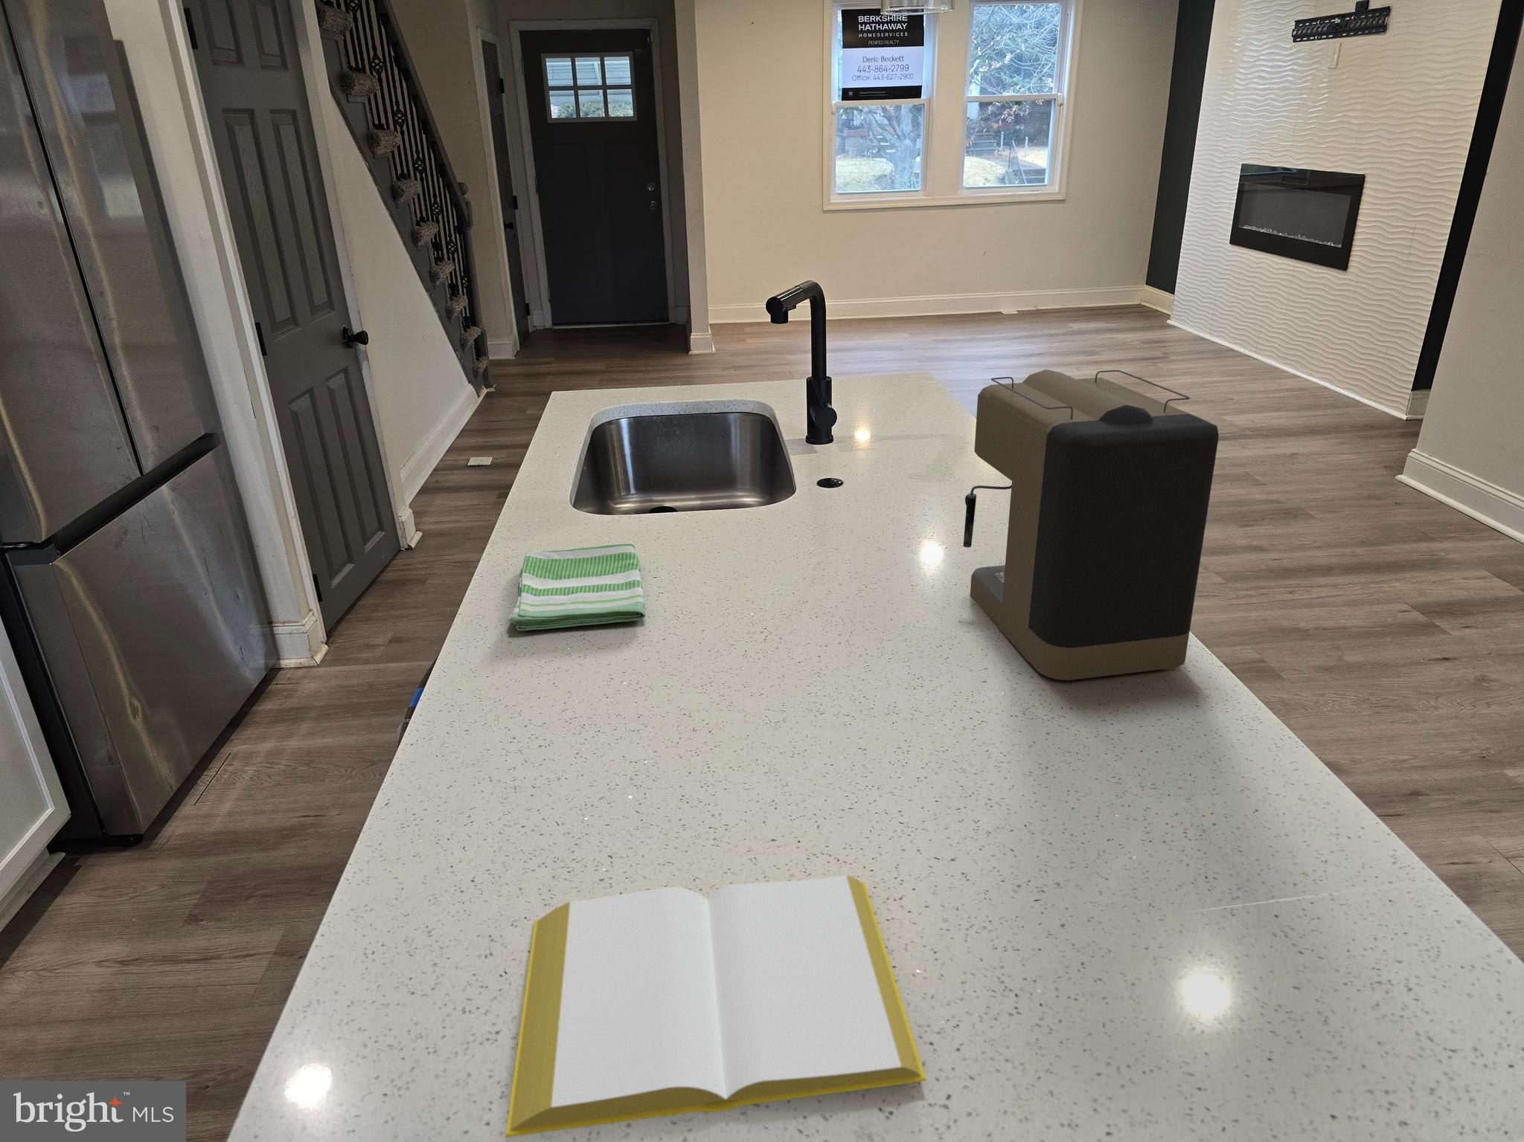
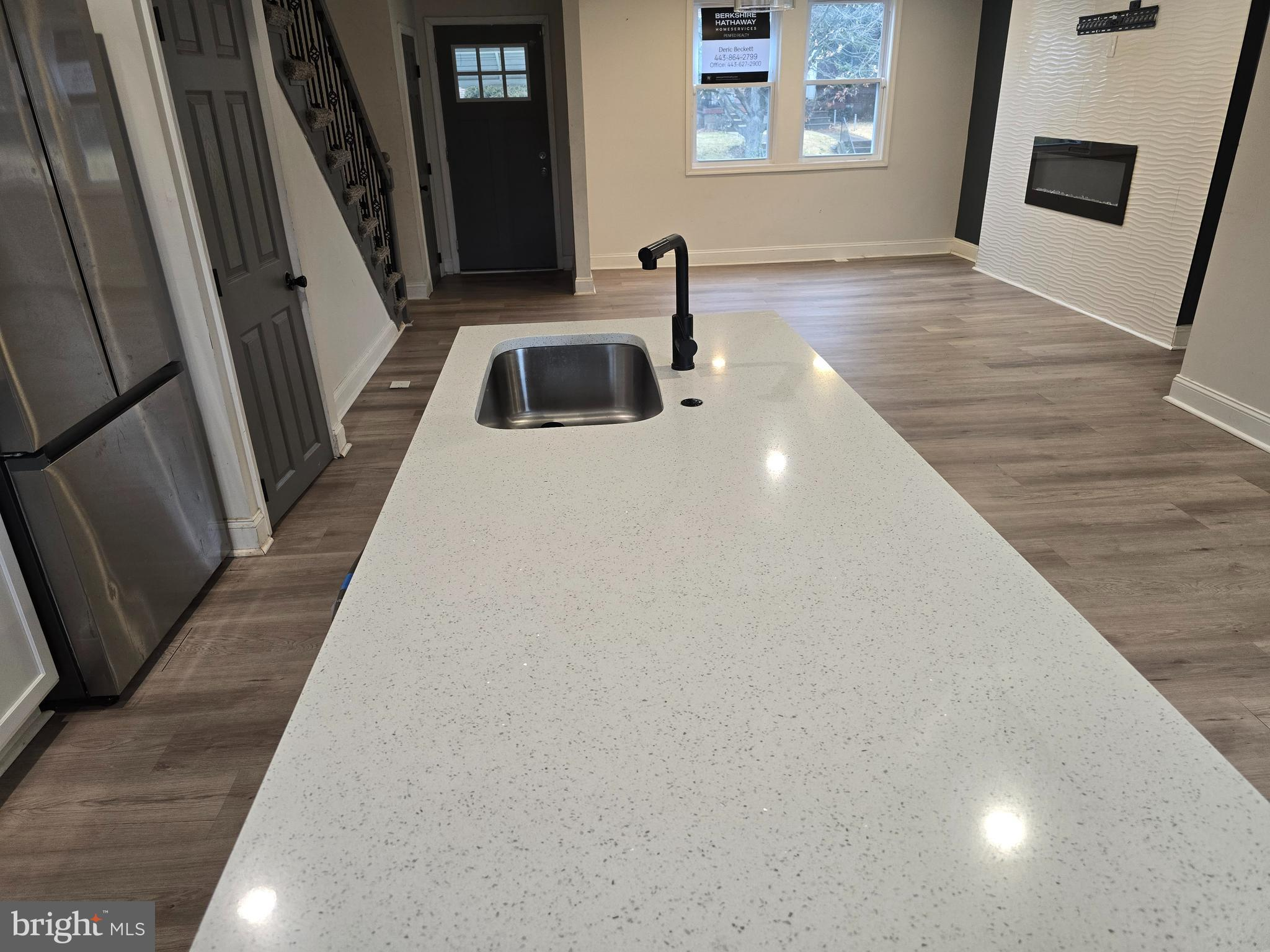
- coffee maker [962,368,1219,681]
- dish towel [508,542,646,631]
- notepad [504,874,928,1138]
